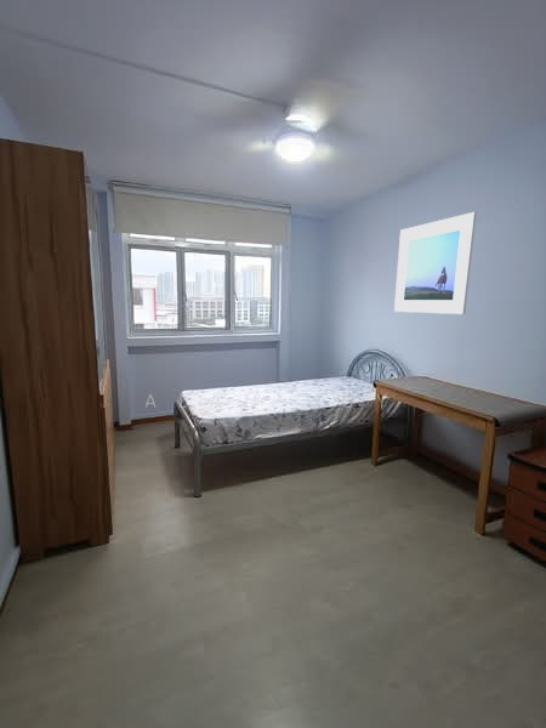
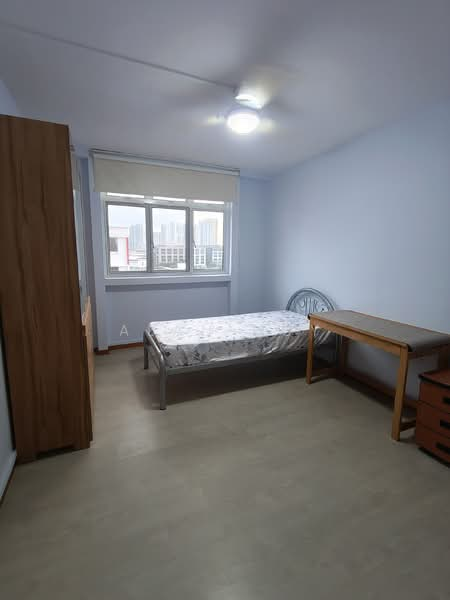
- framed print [393,211,477,315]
